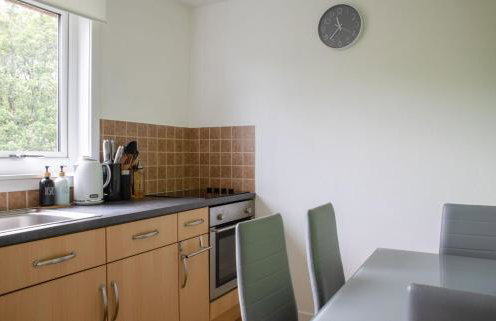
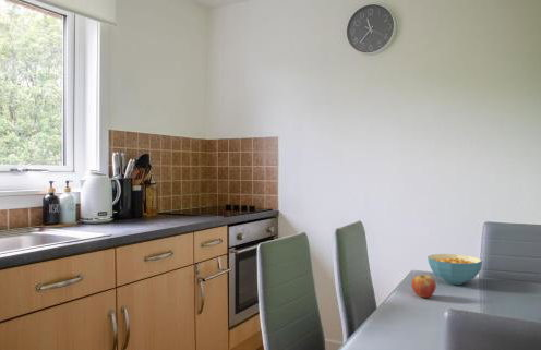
+ fruit [410,274,437,299]
+ cereal bowl [426,253,483,286]
